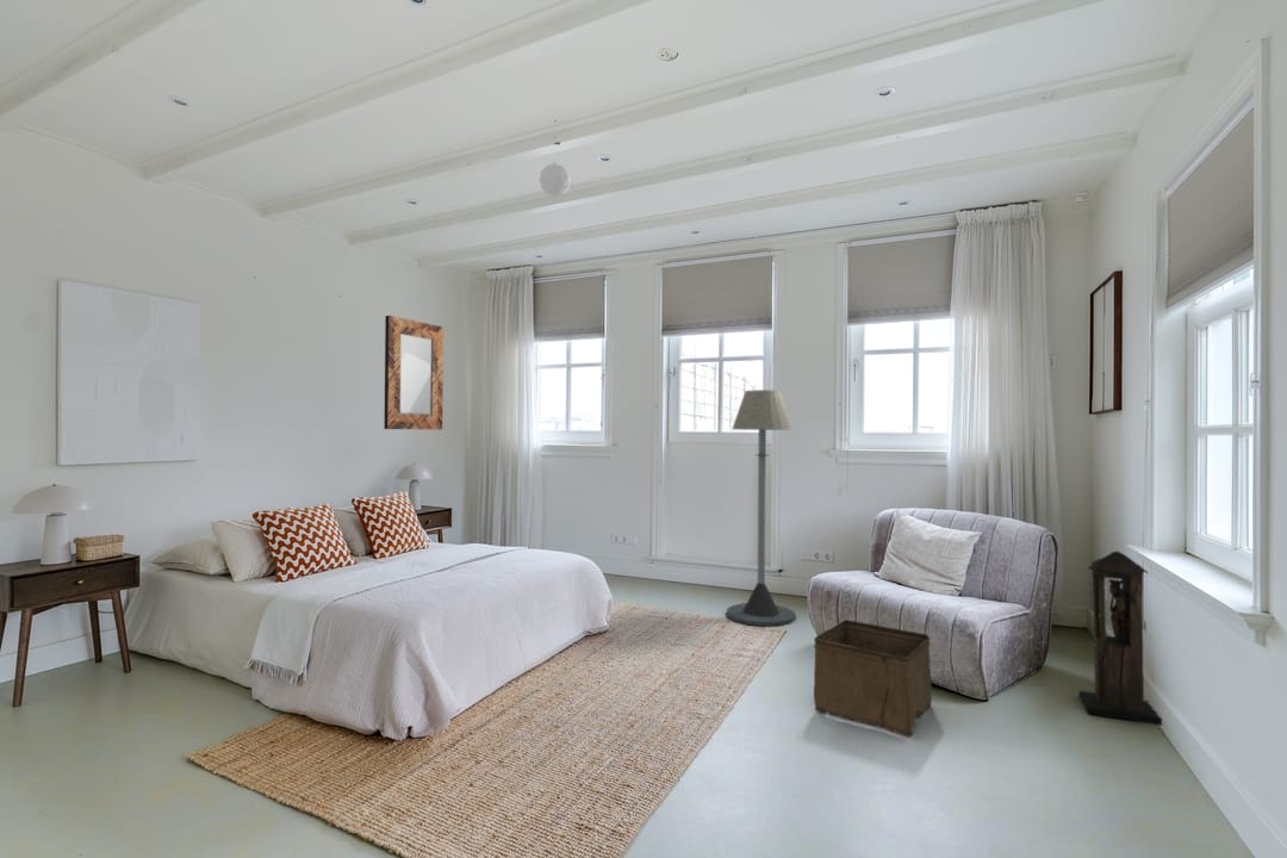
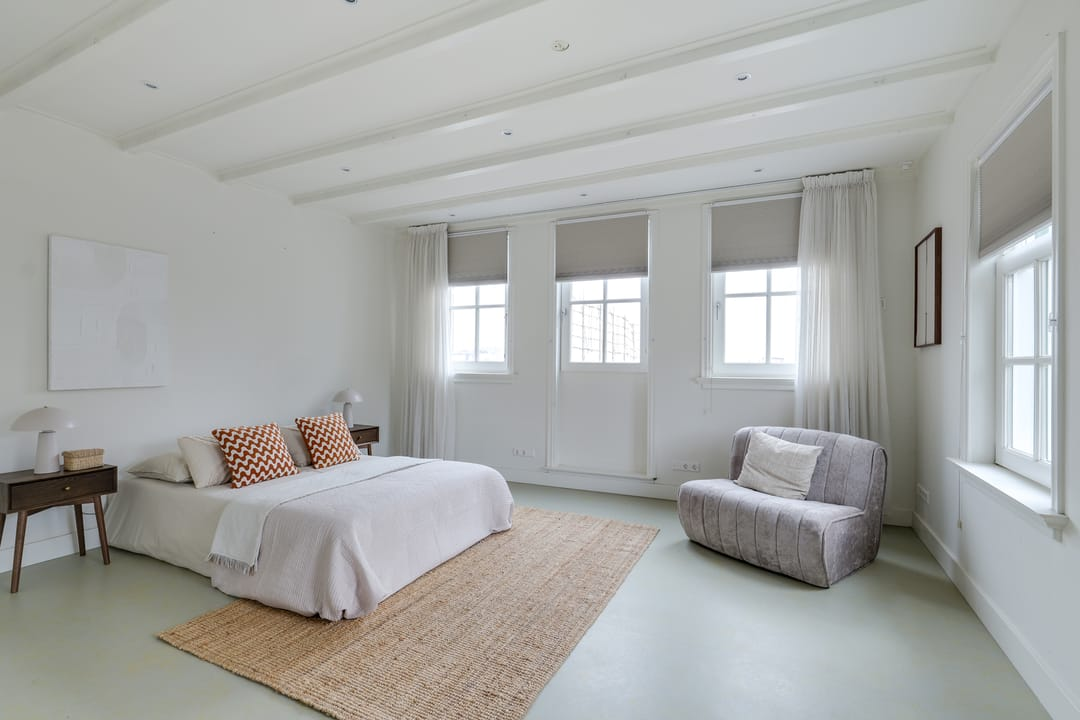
- home mirror [383,315,444,431]
- pendant lamp [539,119,572,198]
- lantern [1077,549,1163,727]
- storage bin [813,618,933,739]
- floor lamp [726,388,797,627]
